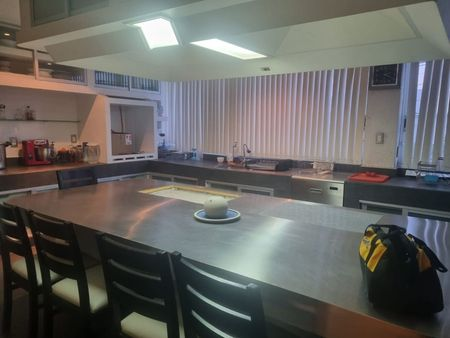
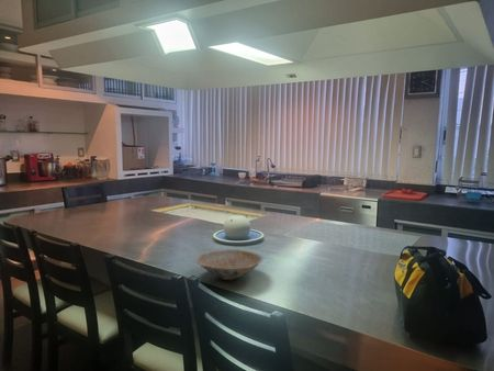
+ bowl [193,248,263,281]
